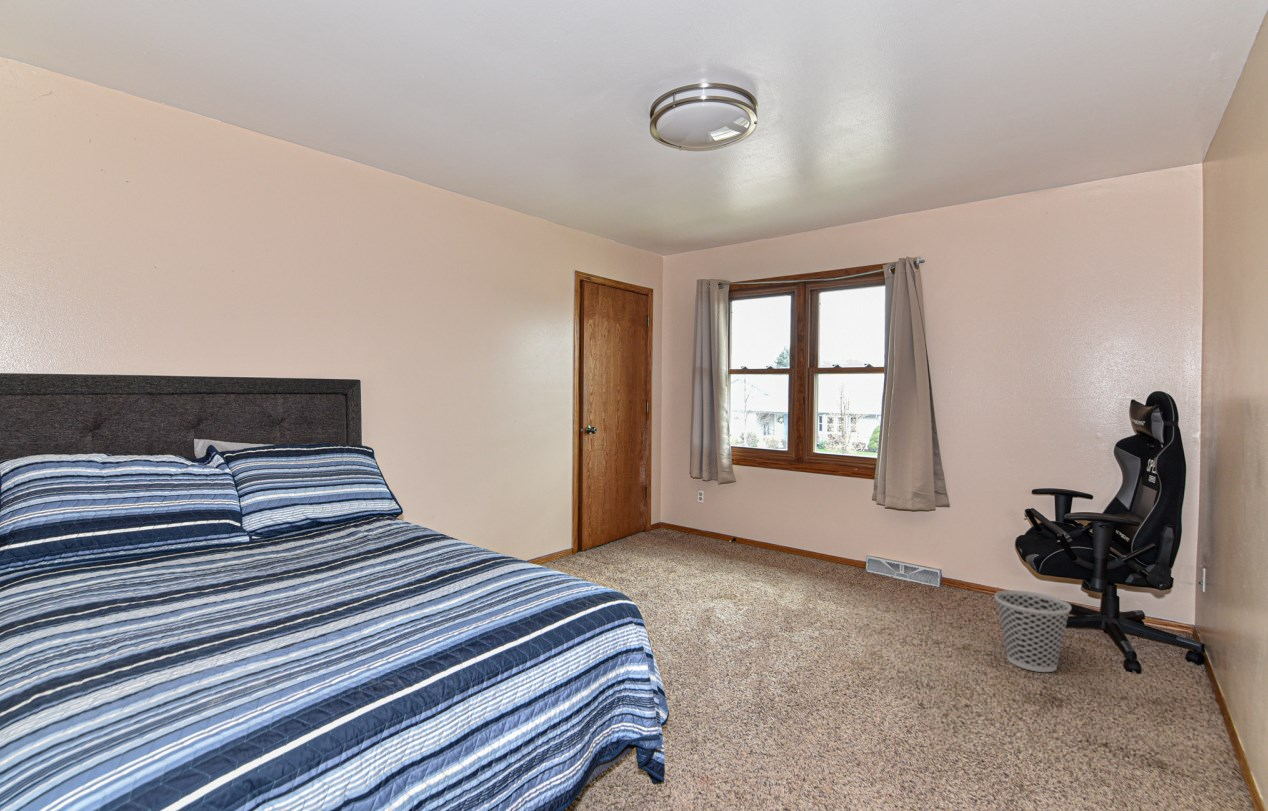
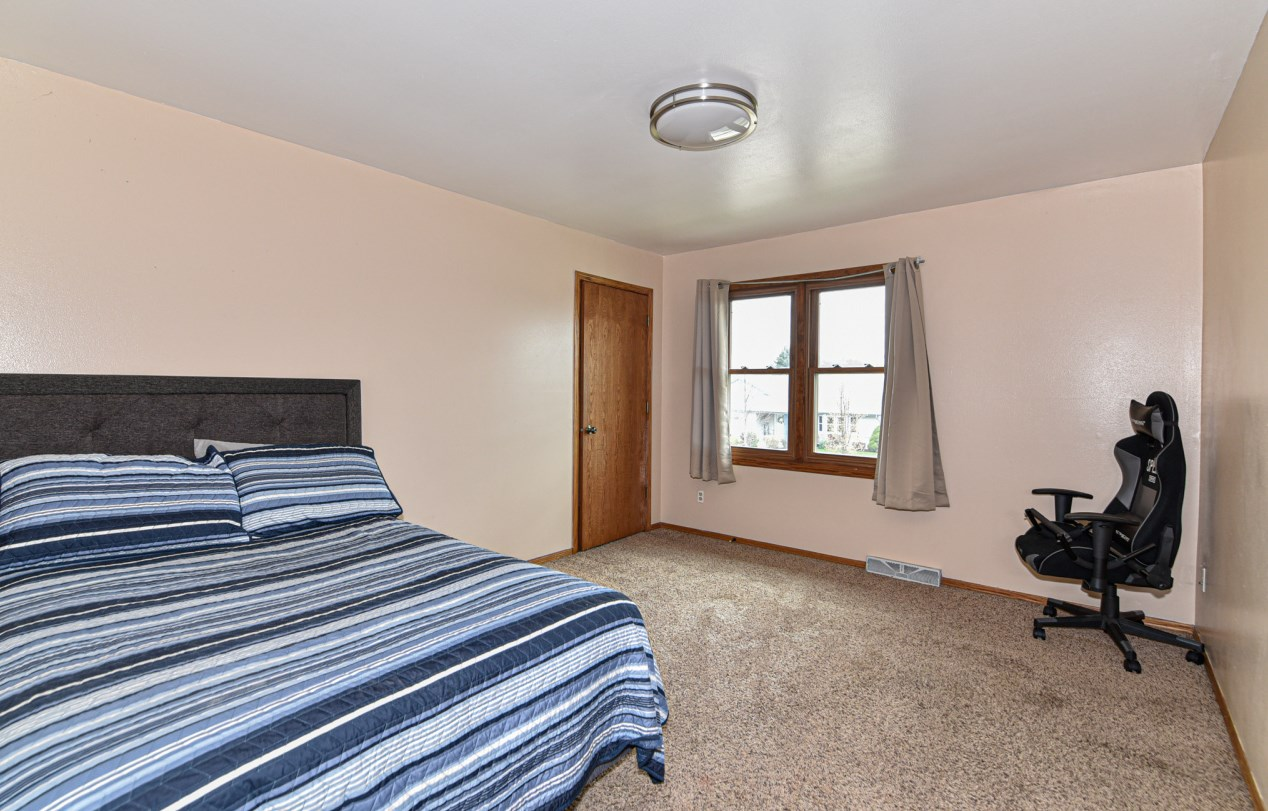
- wastebasket [994,589,1072,673]
